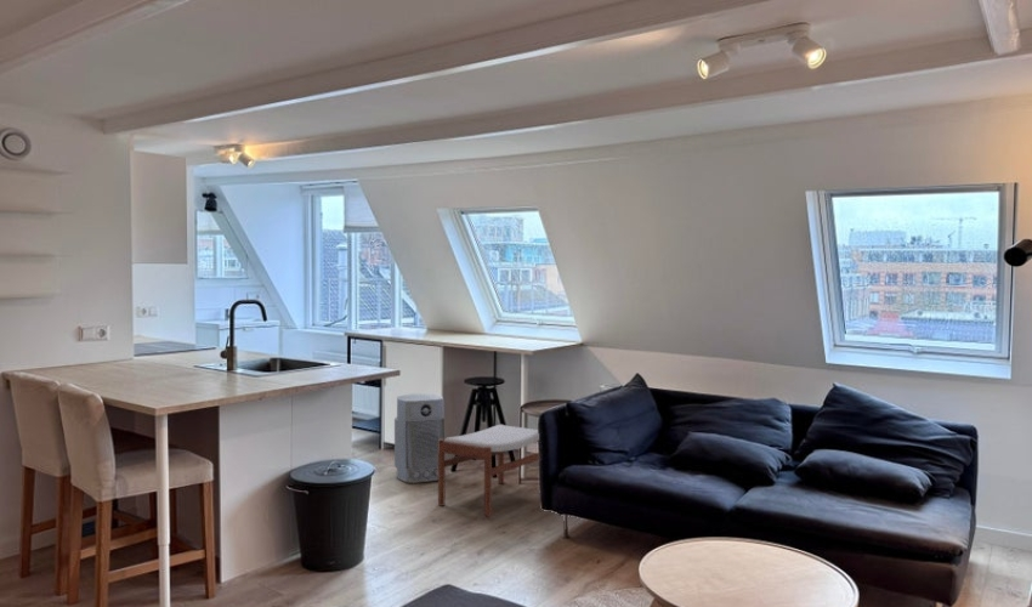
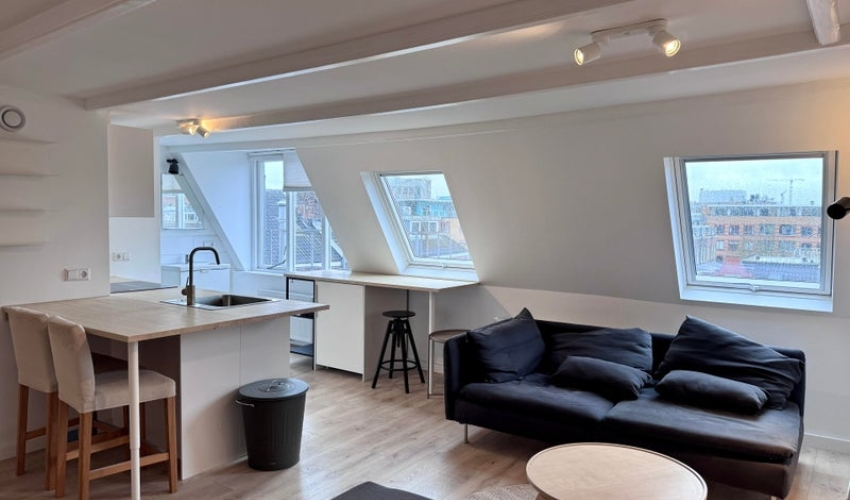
- air purifier [393,393,447,484]
- ottoman [437,422,540,518]
